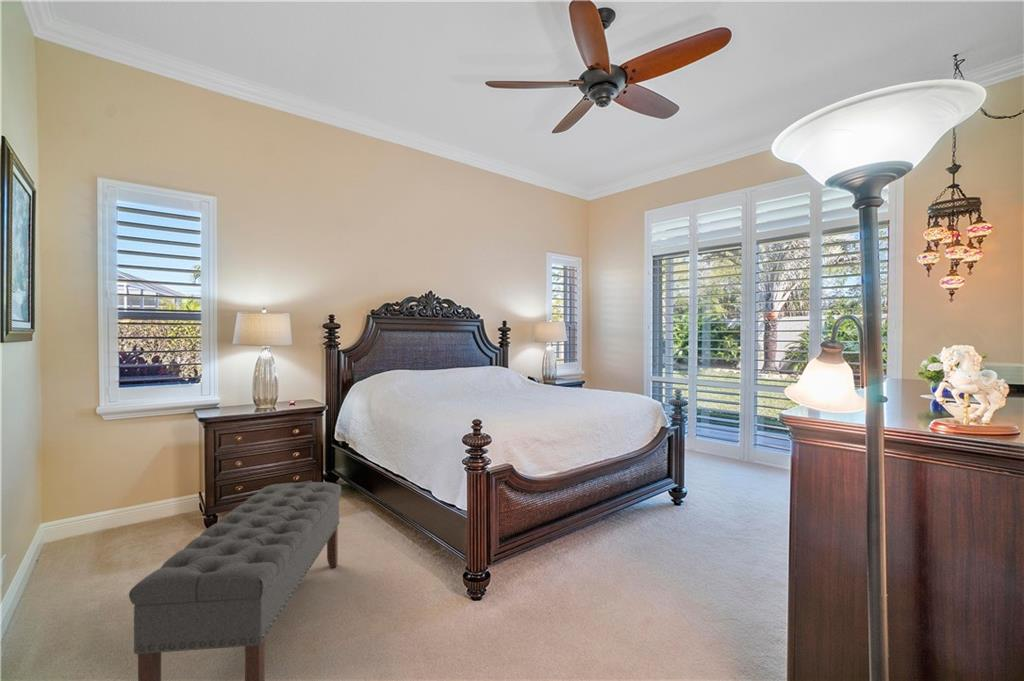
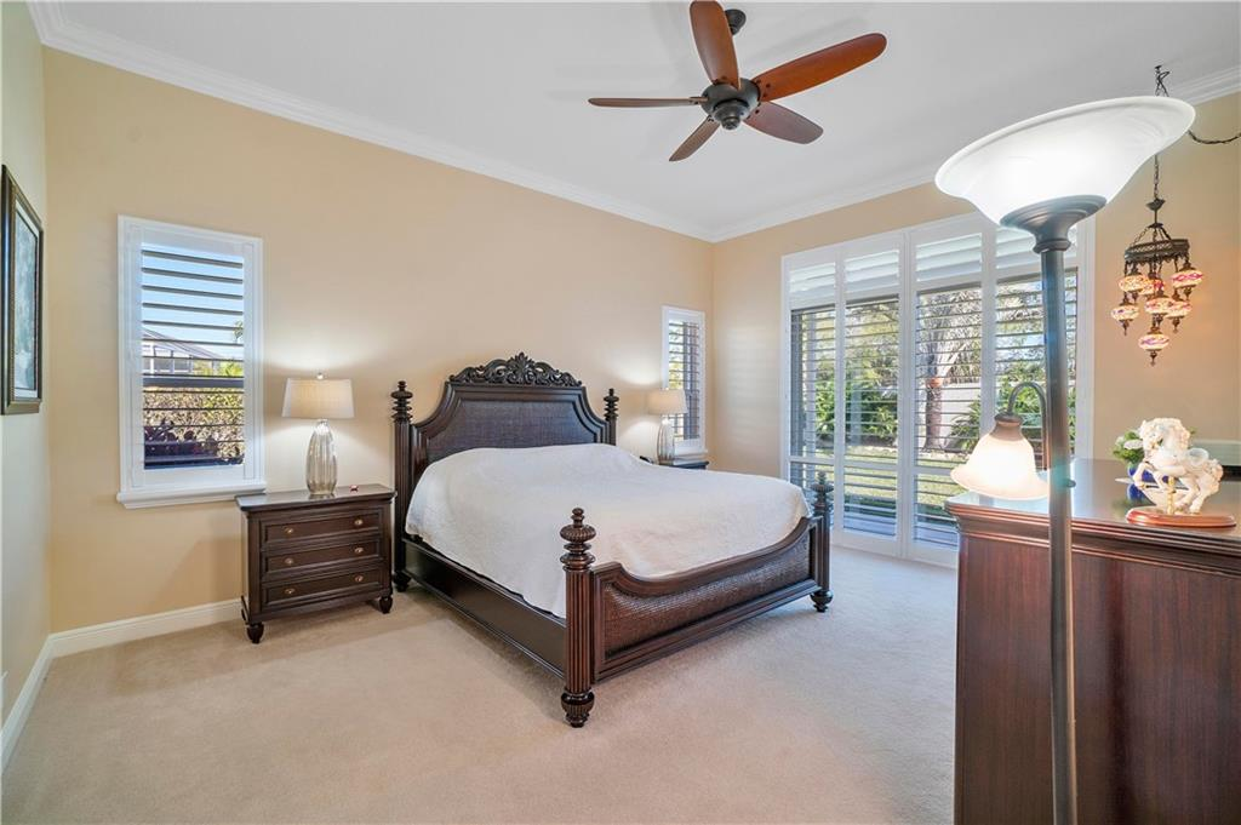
- bench [128,481,342,681]
